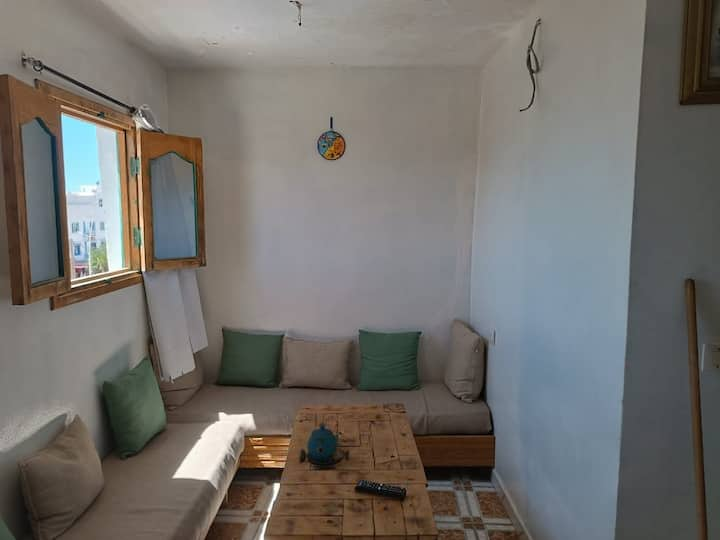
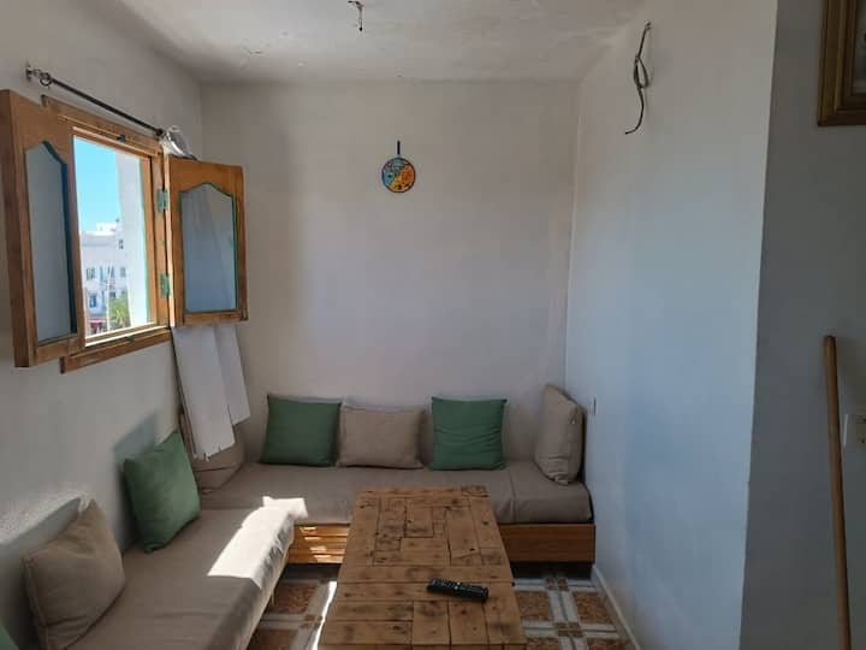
- teapot [298,422,350,469]
